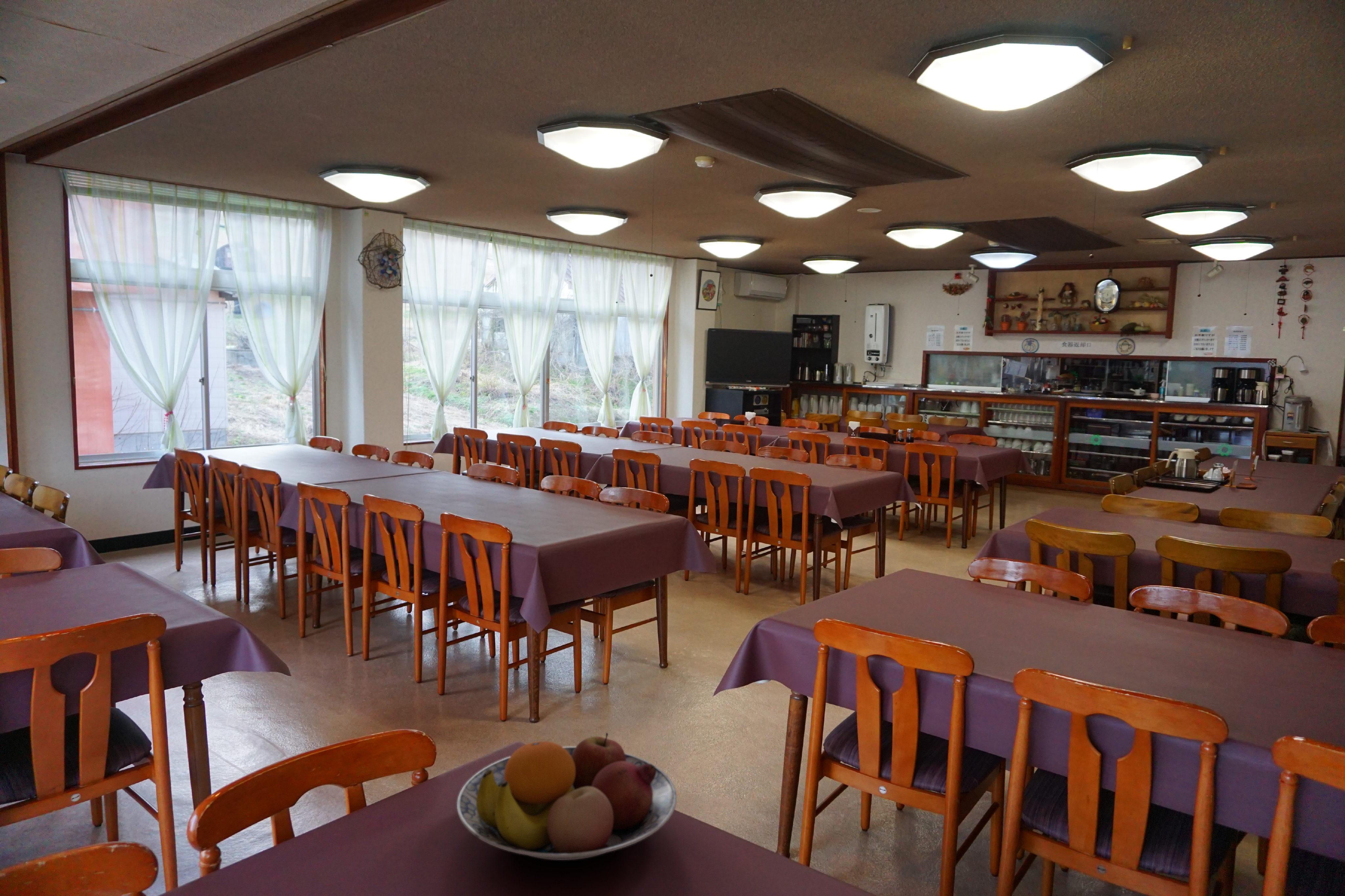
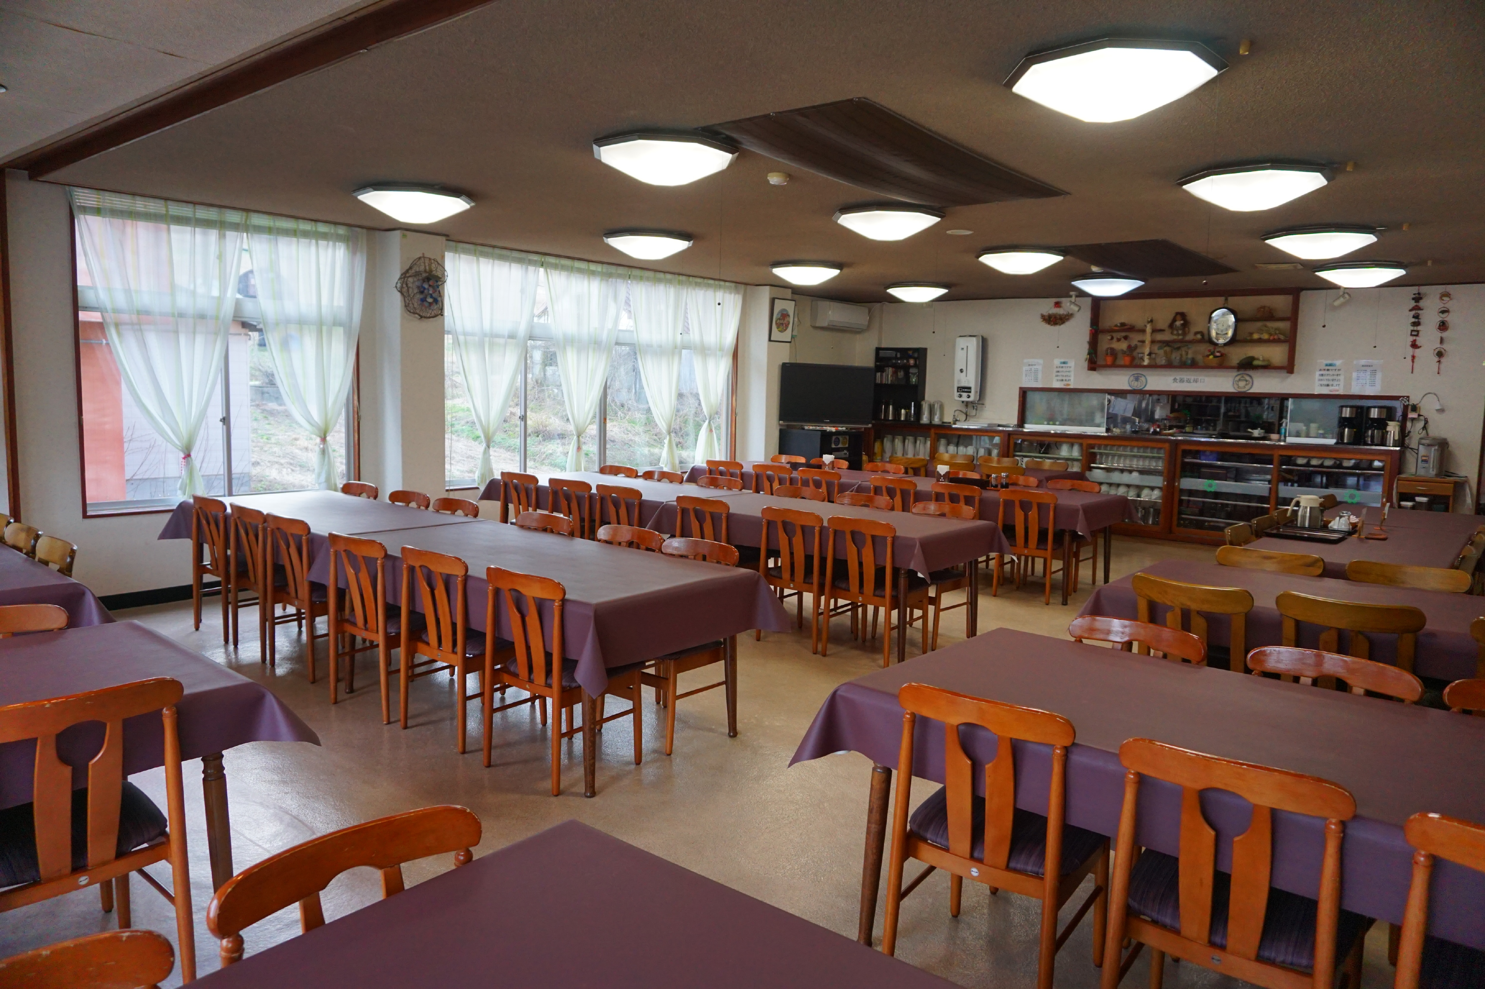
- fruit bowl [456,732,677,861]
